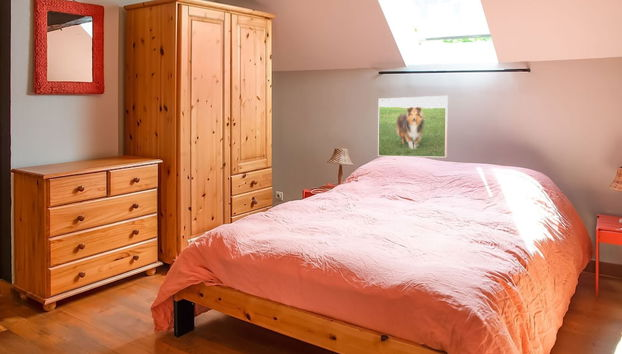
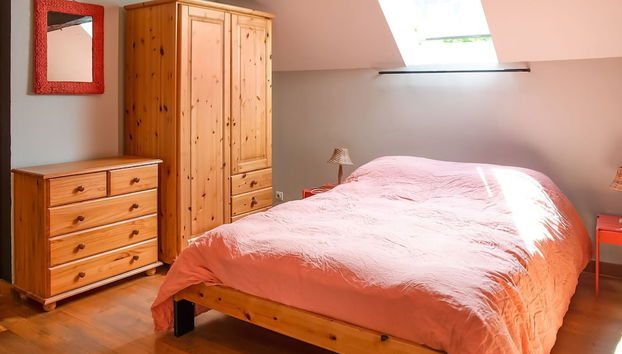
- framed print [377,95,449,158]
